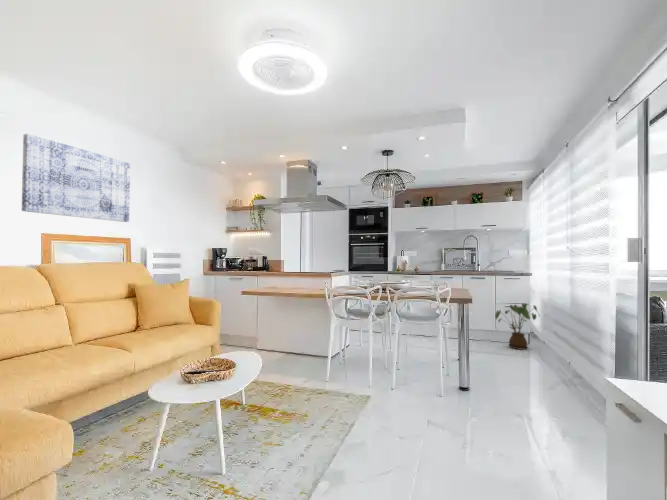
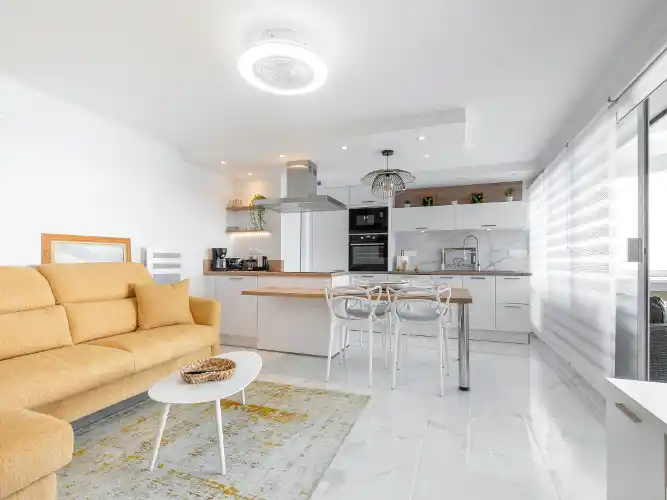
- house plant [494,302,541,351]
- wall art [21,133,131,223]
